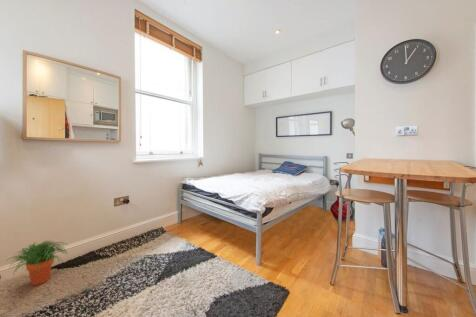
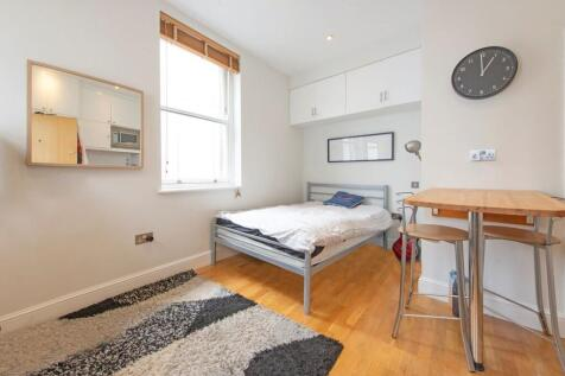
- potted plant [5,239,69,286]
